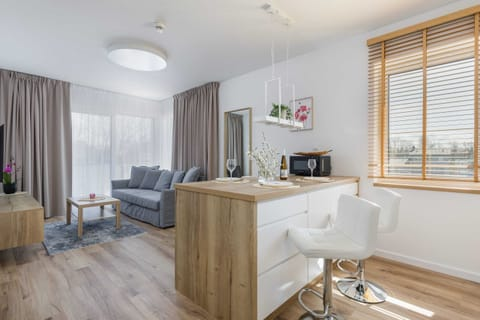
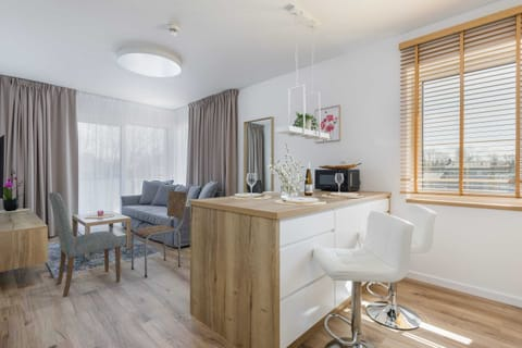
+ dining chair [130,189,188,278]
+ dining chair [48,191,123,298]
